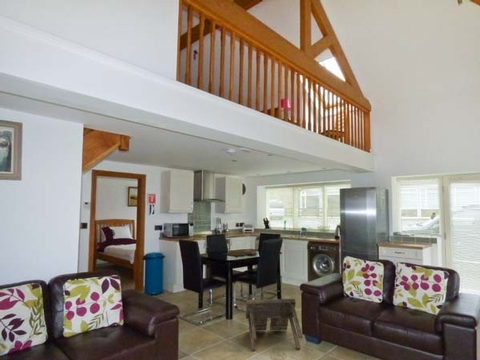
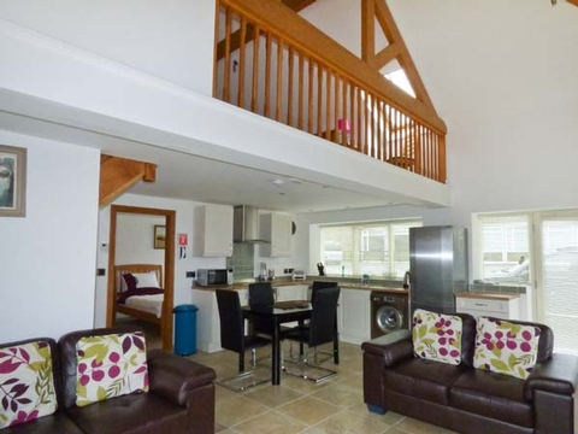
- side table [245,298,304,352]
